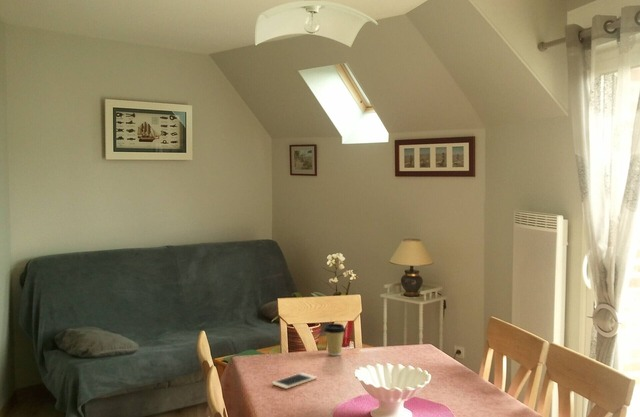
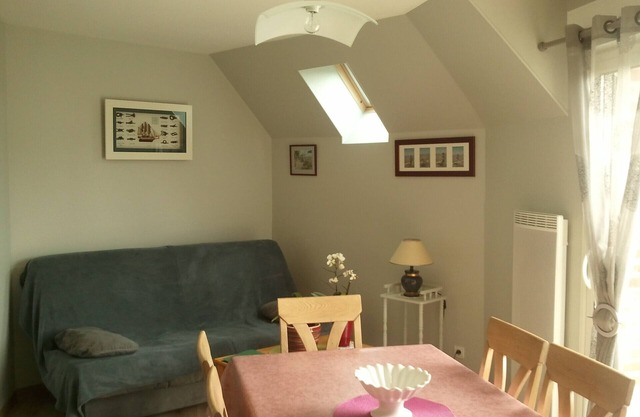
- coffee cup [323,323,346,357]
- cell phone [271,372,318,390]
